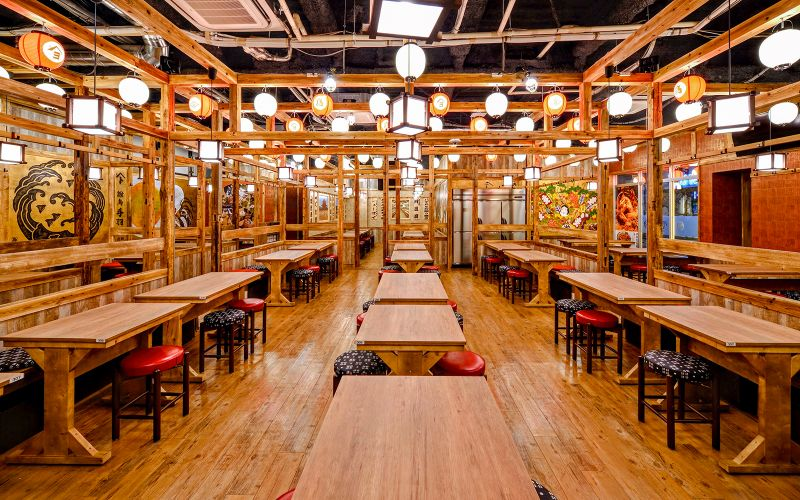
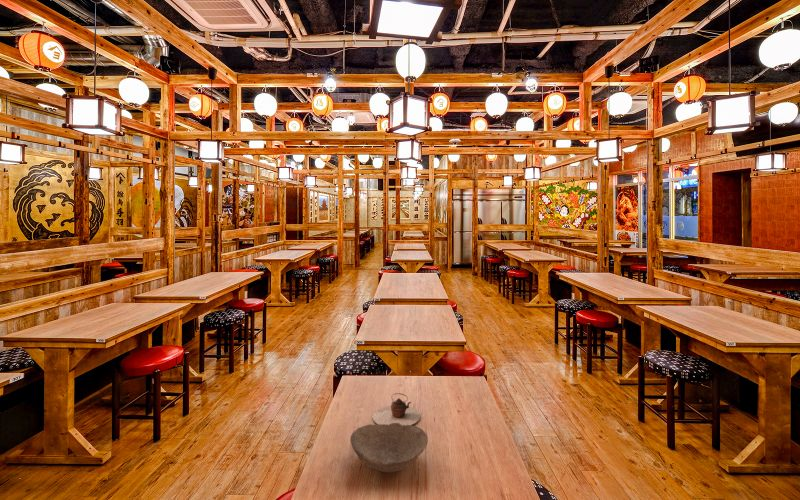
+ bowl [349,423,429,474]
+ teapot [371,392,421,426]
